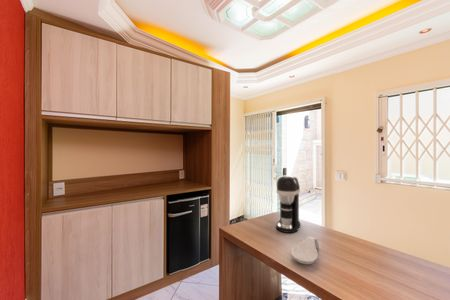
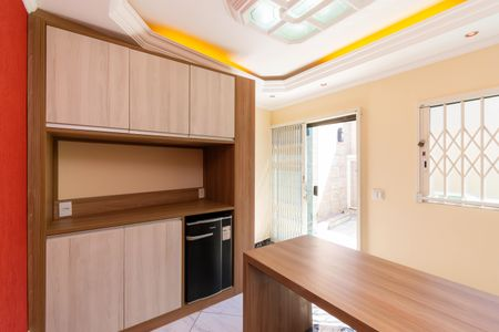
- coffee maker [275,175,302,234]
- spoon rest [290,235,320,265]
